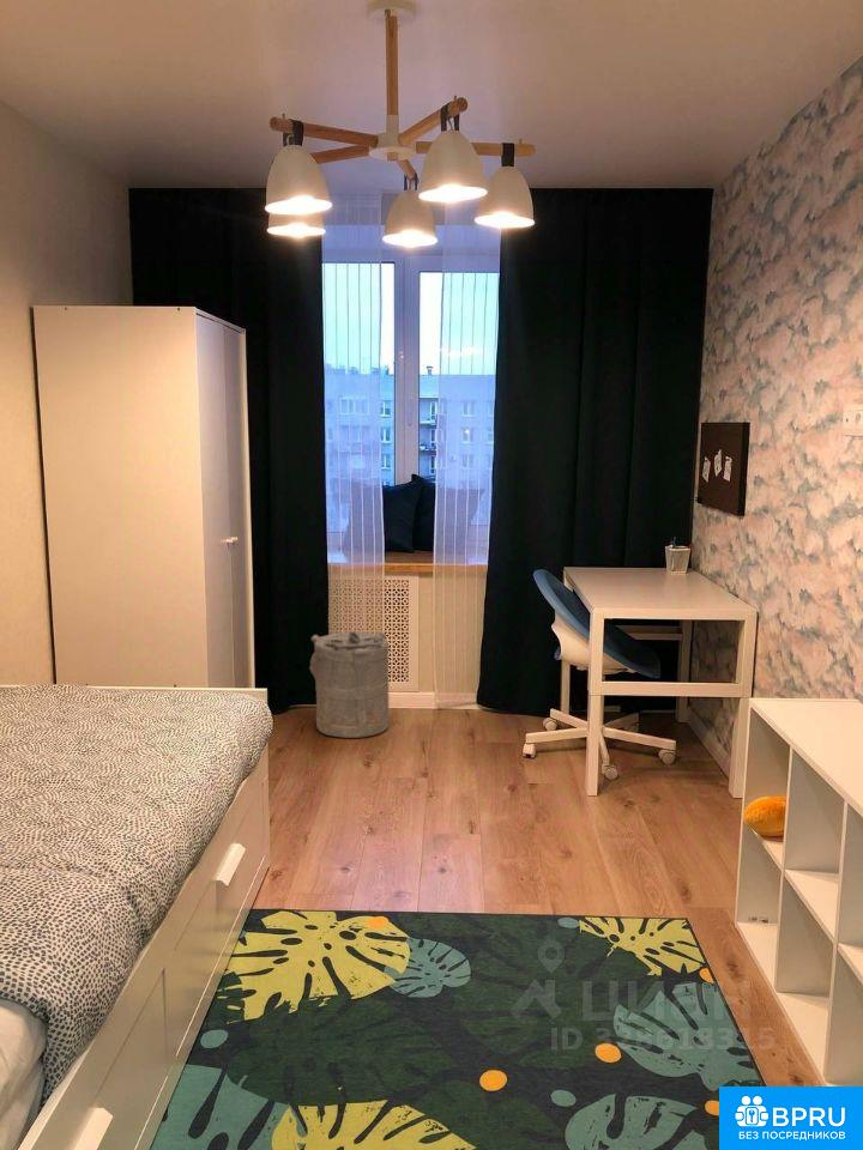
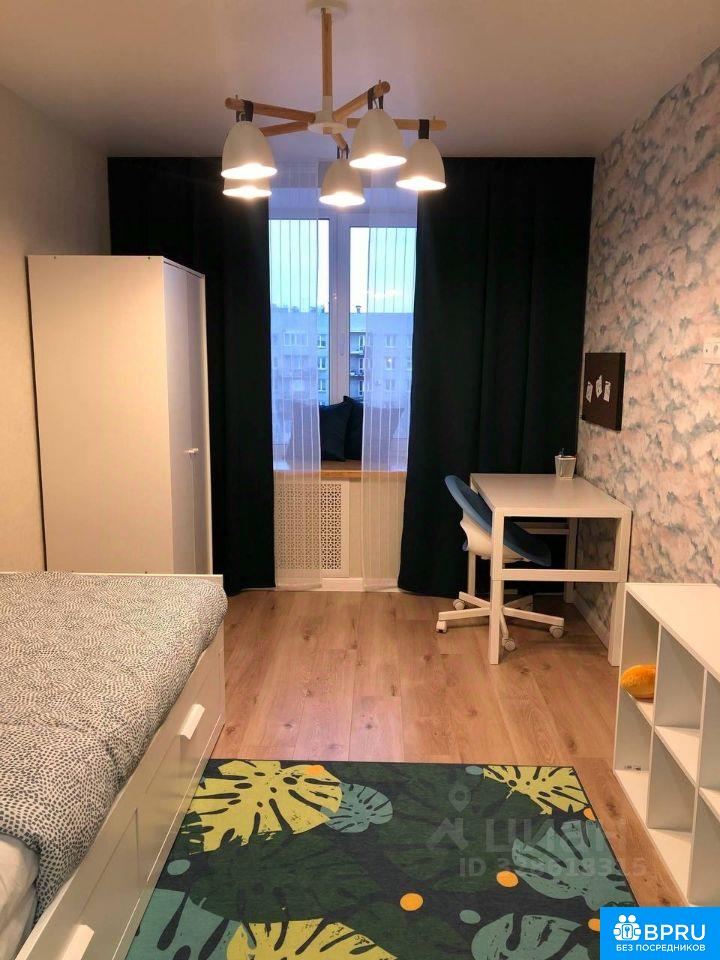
- laundry hamper [308,630,390,739]
